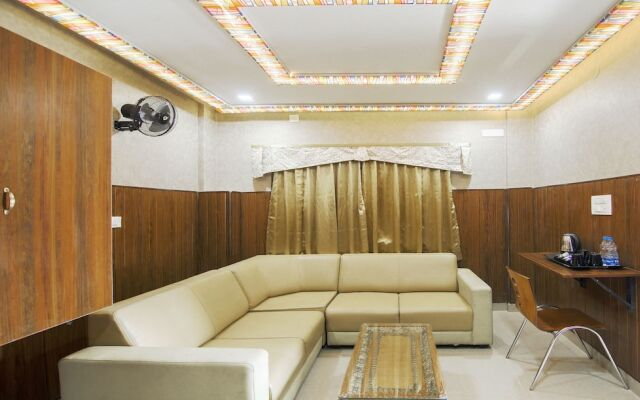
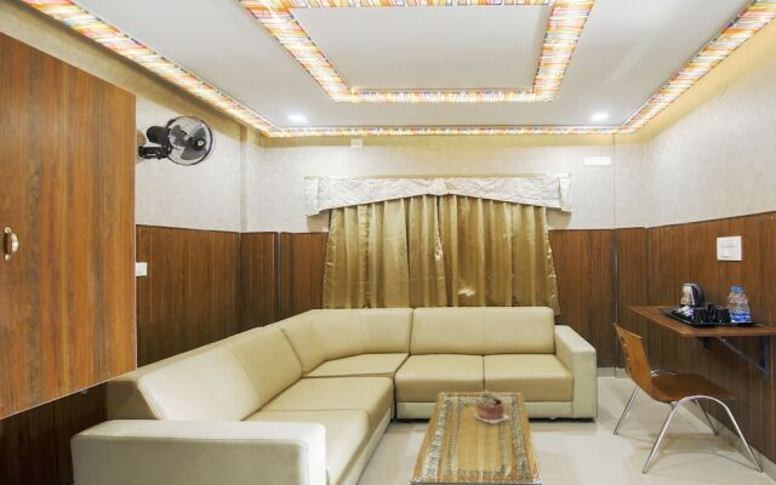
+ succulent plant [472,389,510,426]
